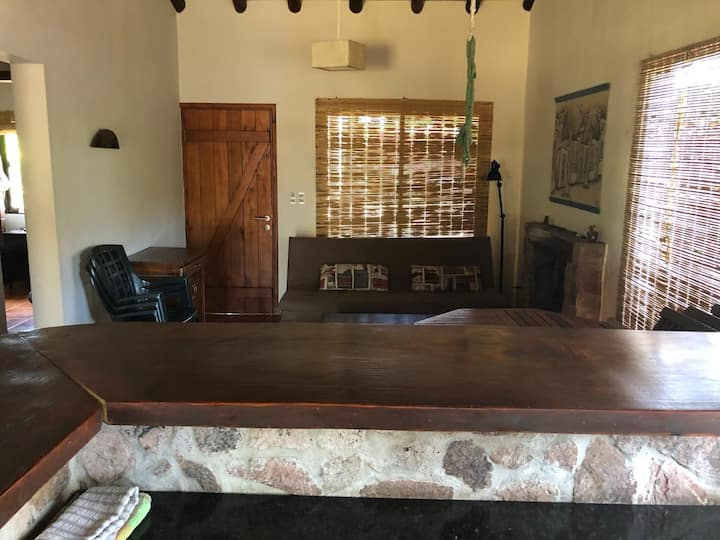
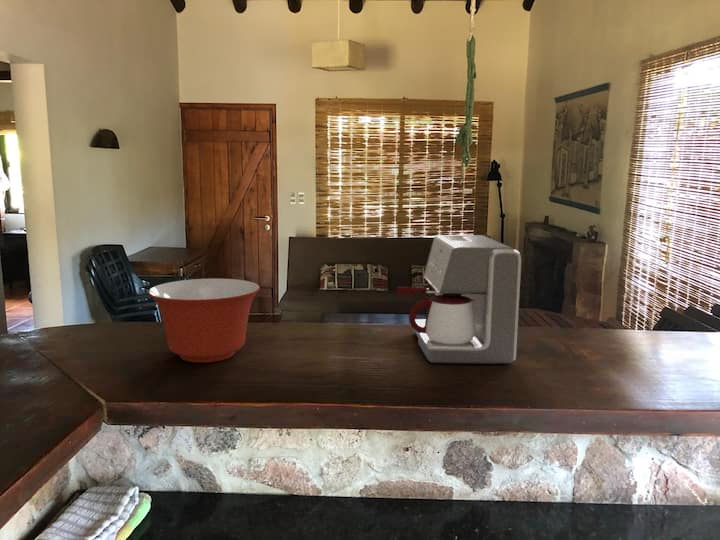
+ mixing bowl [147,278,261,363]
+ coffee maker [396,234,522,365]
